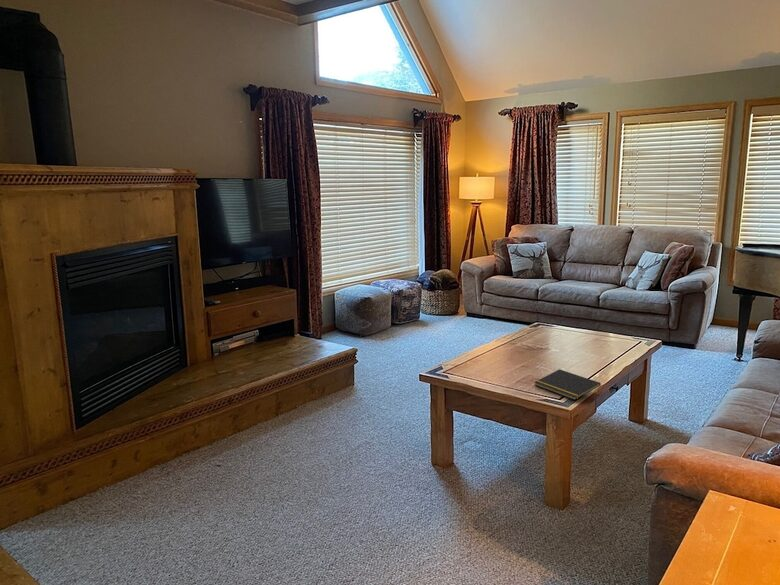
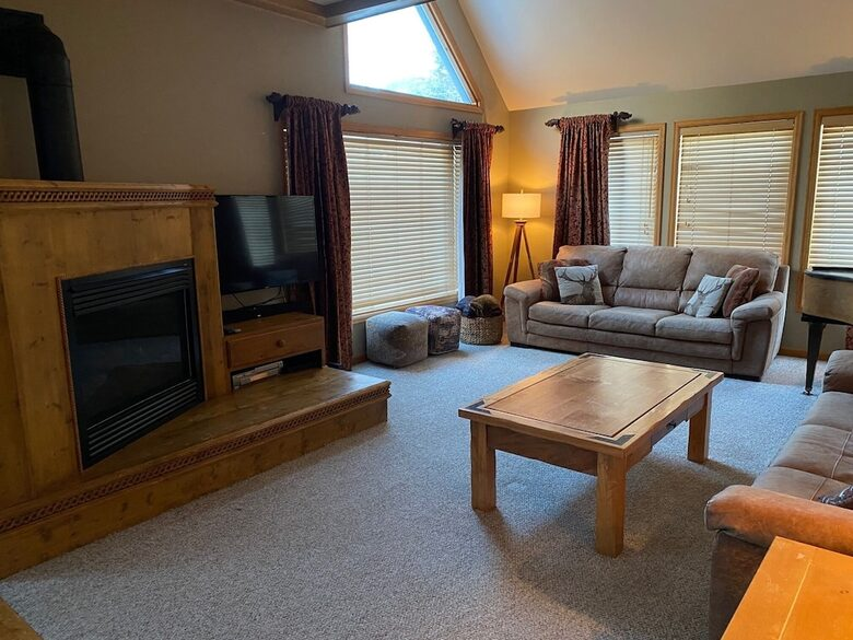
- notepad [533,368,602,401]
